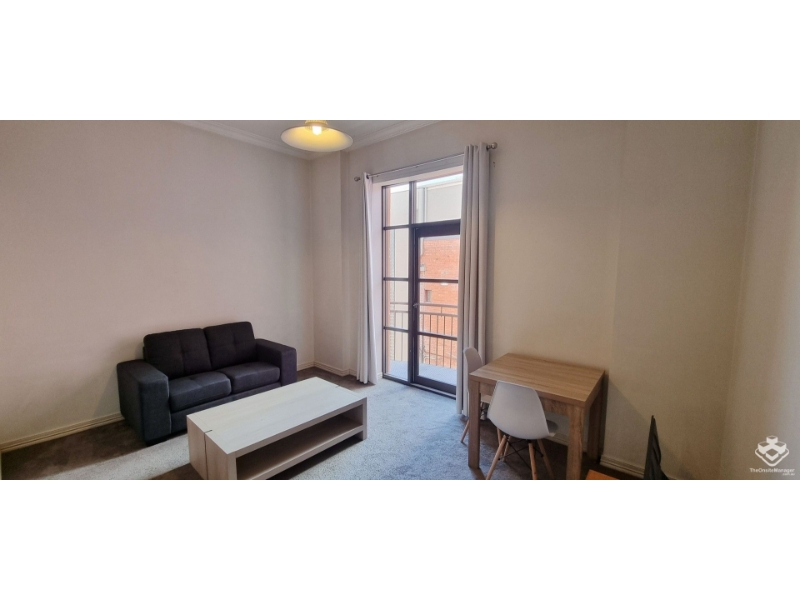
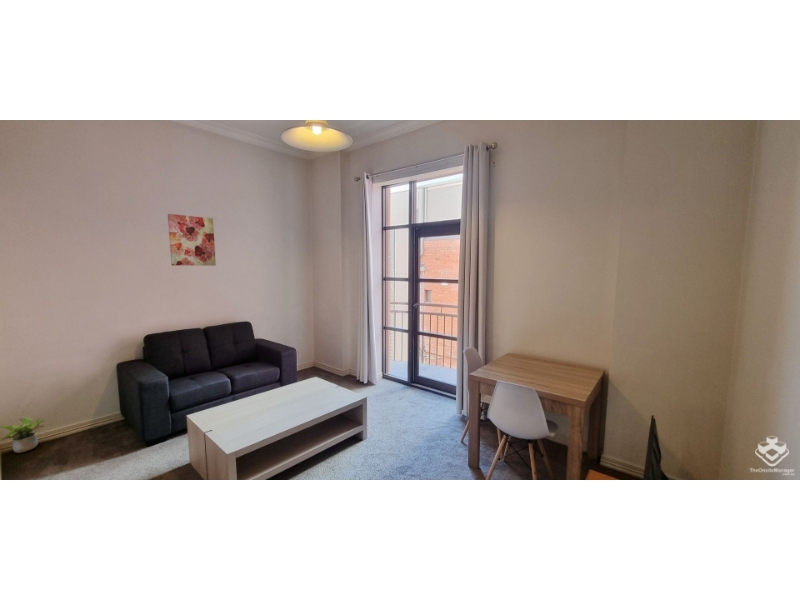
+ potted plant [0,416,45,454]
+ wall art [167,213,217,267]
